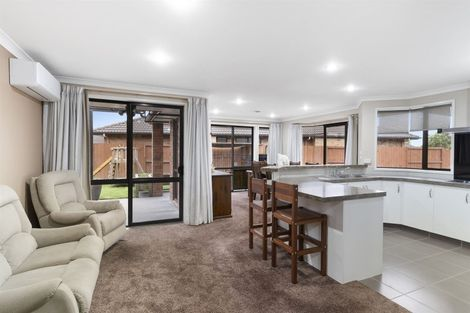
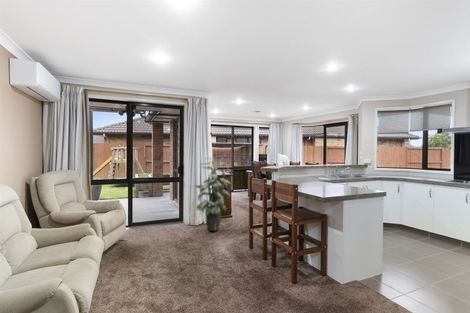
+ indoor plant [194,156,231,232]
